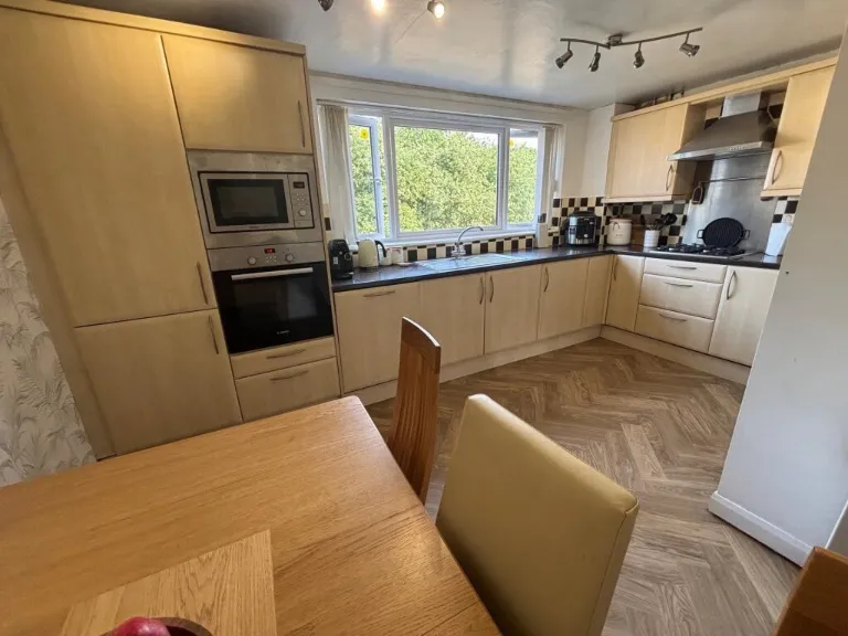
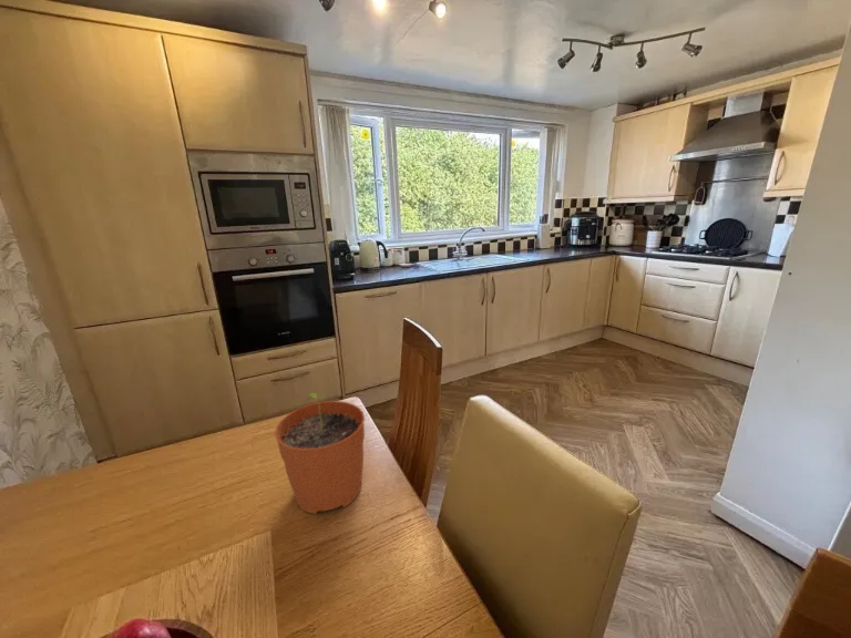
+ plant pot [274,392,366,515]
